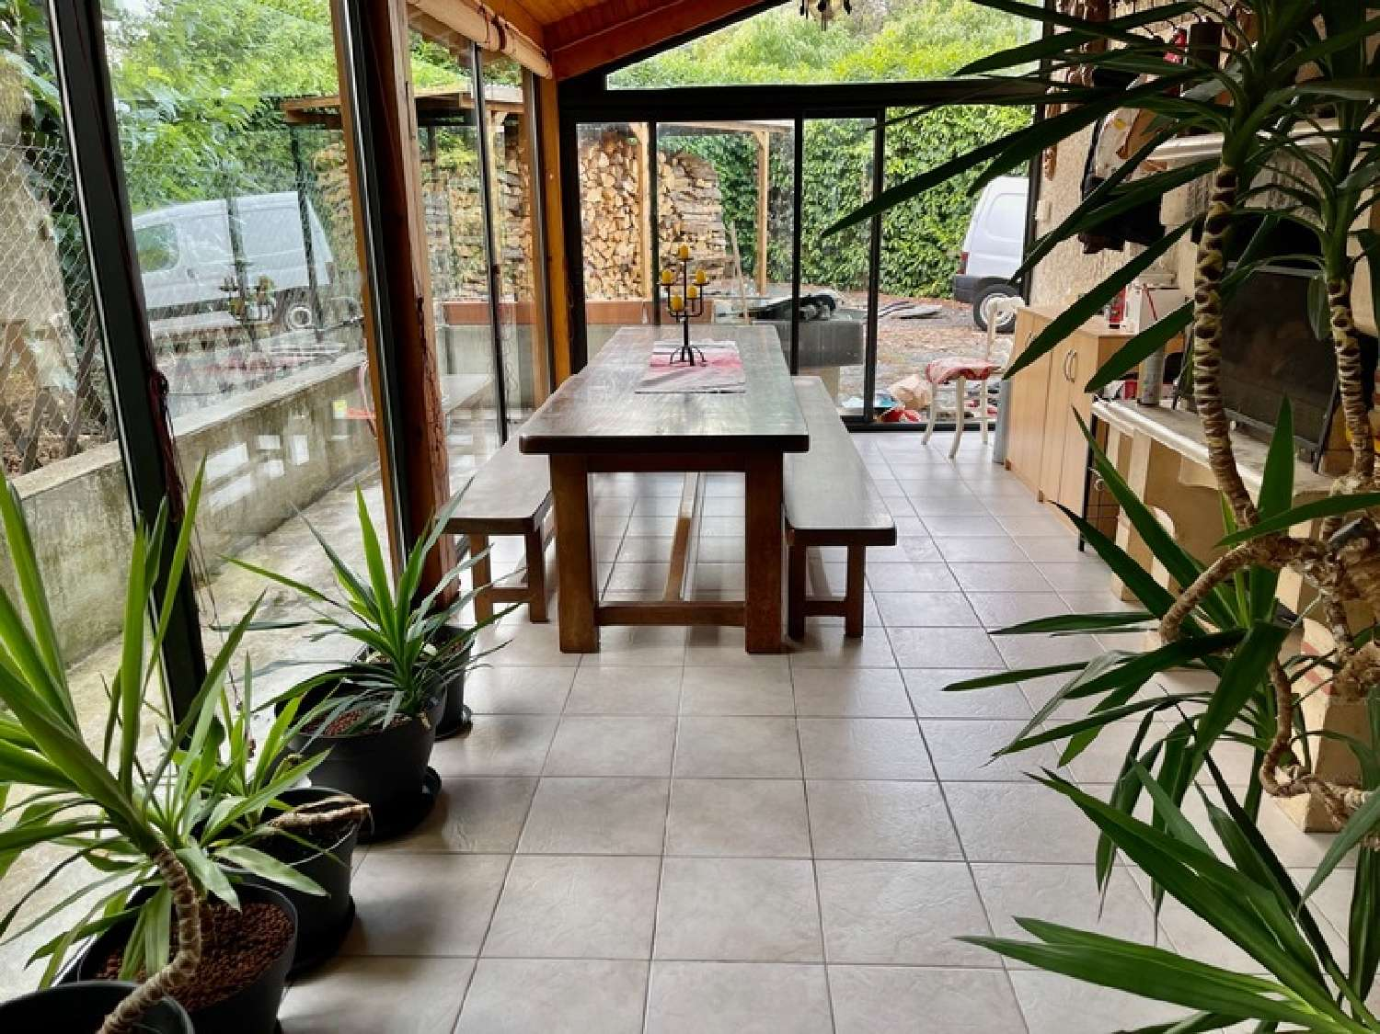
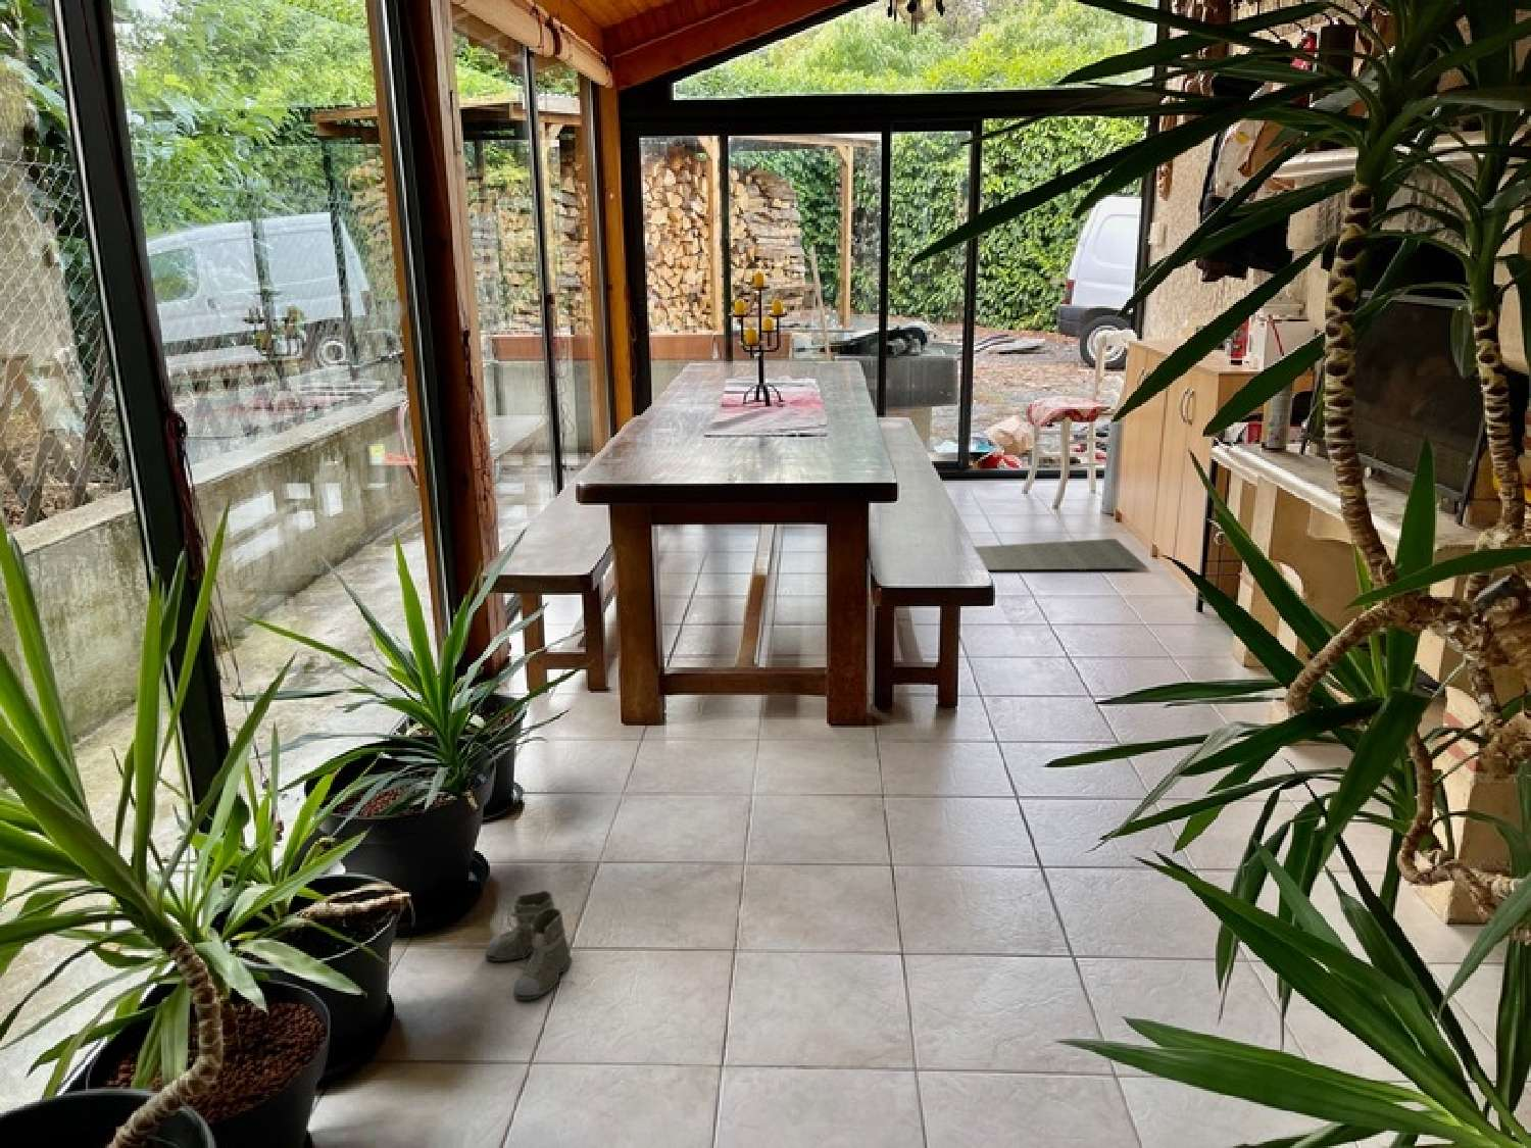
+ boots [485,890,577,1001]
+ doormat [973,538,1149,570]
